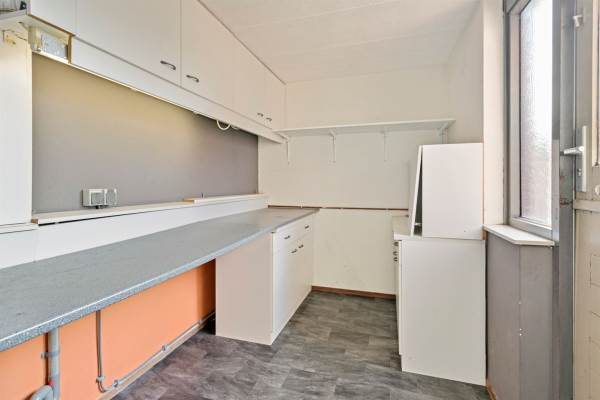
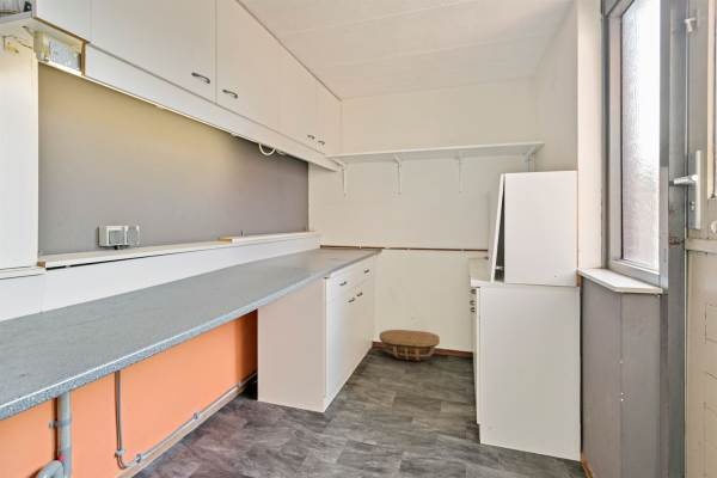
+ basket [379,329,441,362]
